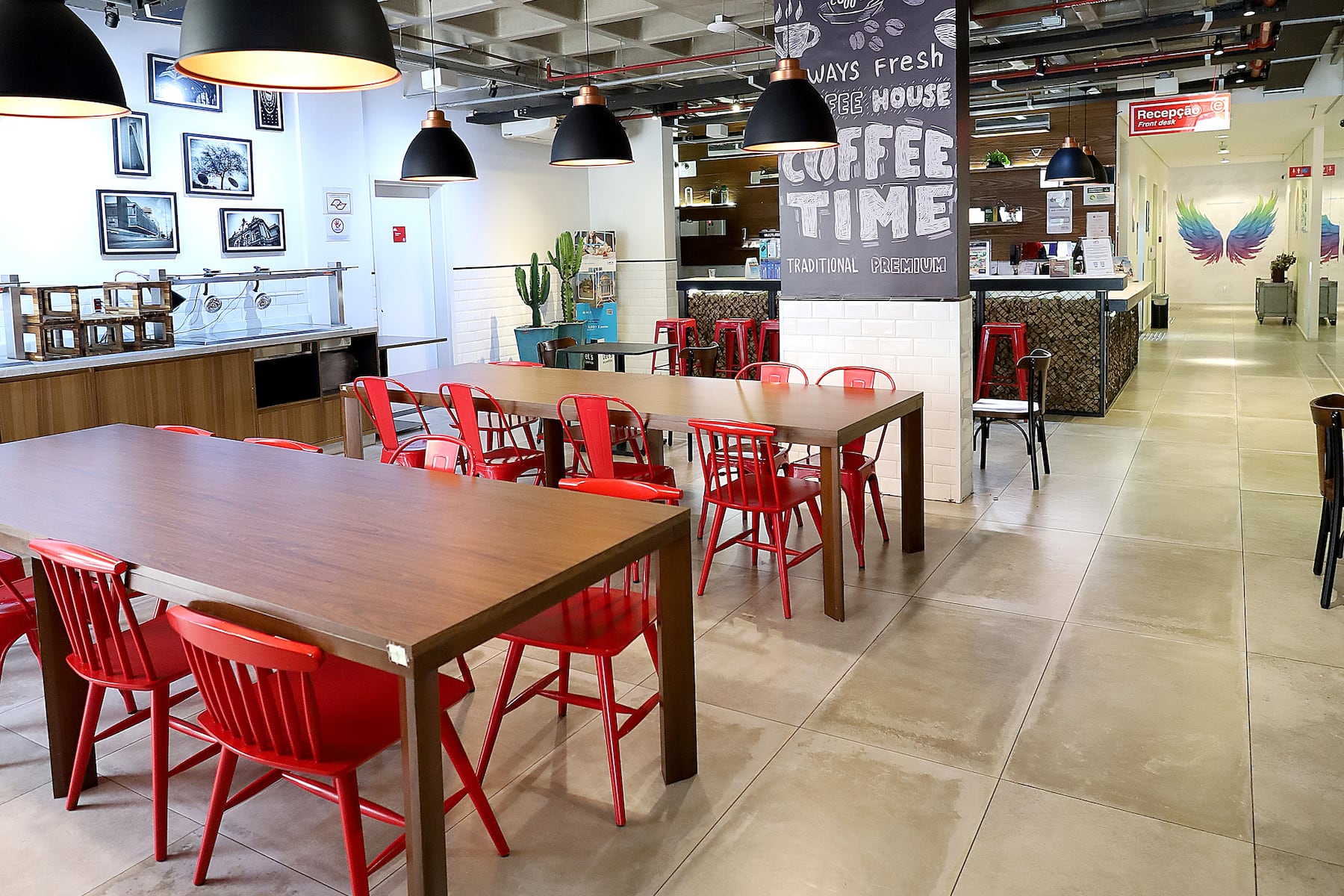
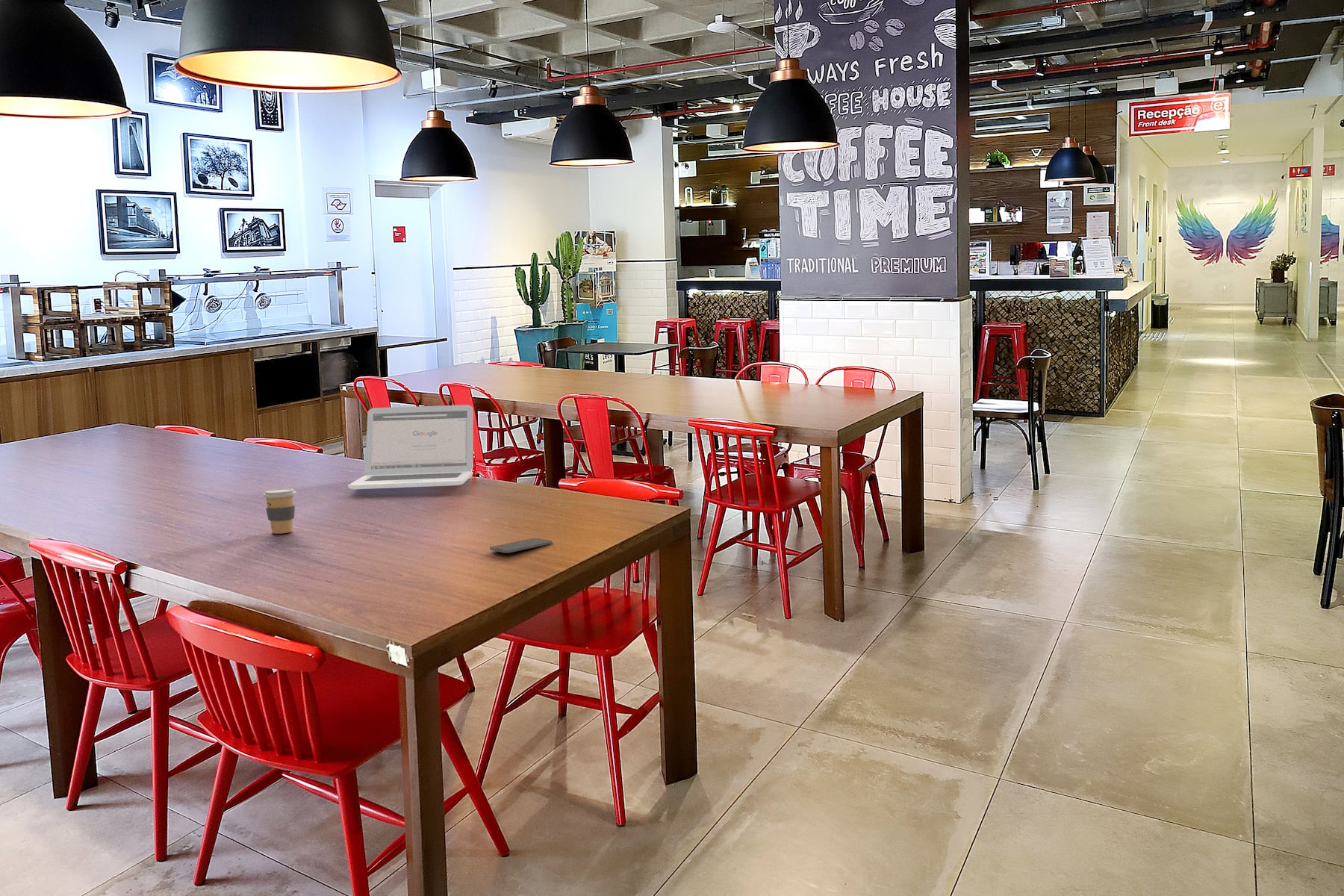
+ smartphone [489,538,553,553]
+ laptop [347,404,474,490]
+ coffee cup [262,488,297,535]
